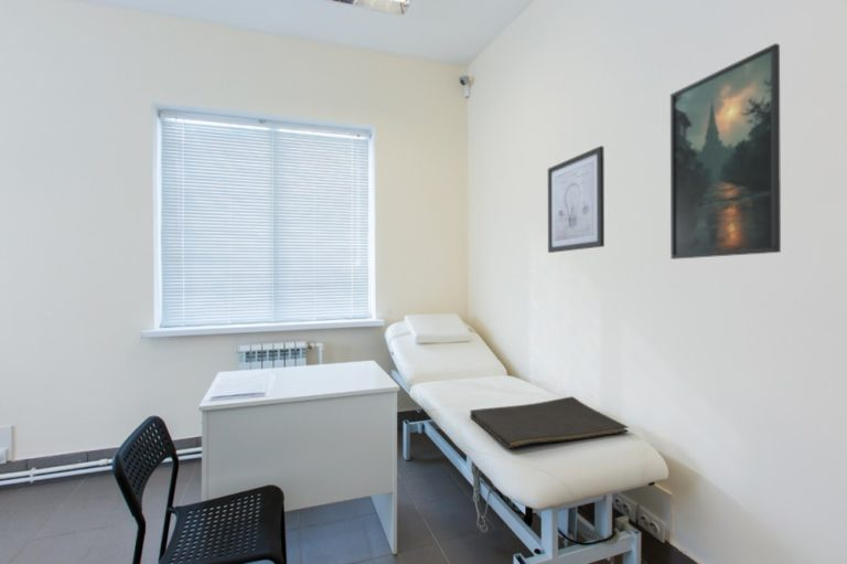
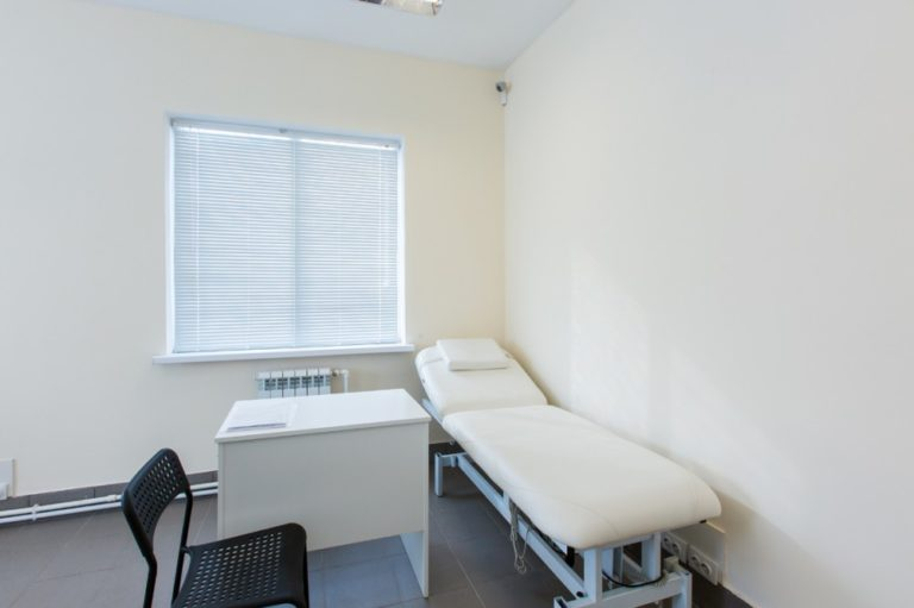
- wall art [547,145,605,254]
- hand towel [469,395,630,449]
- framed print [669,42,782,260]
